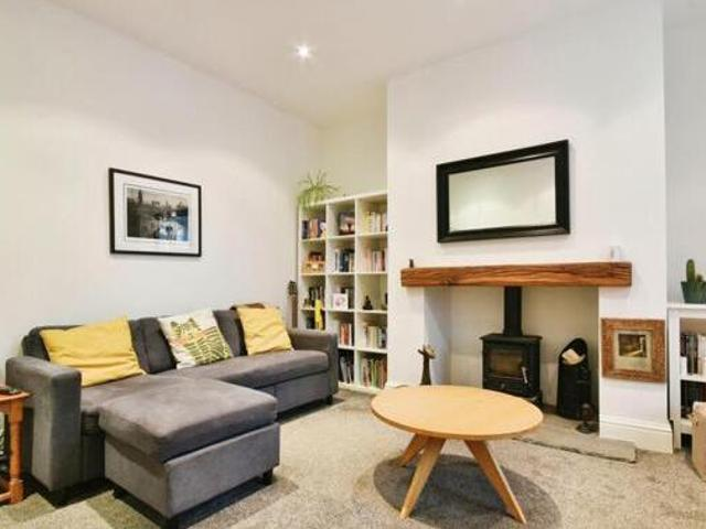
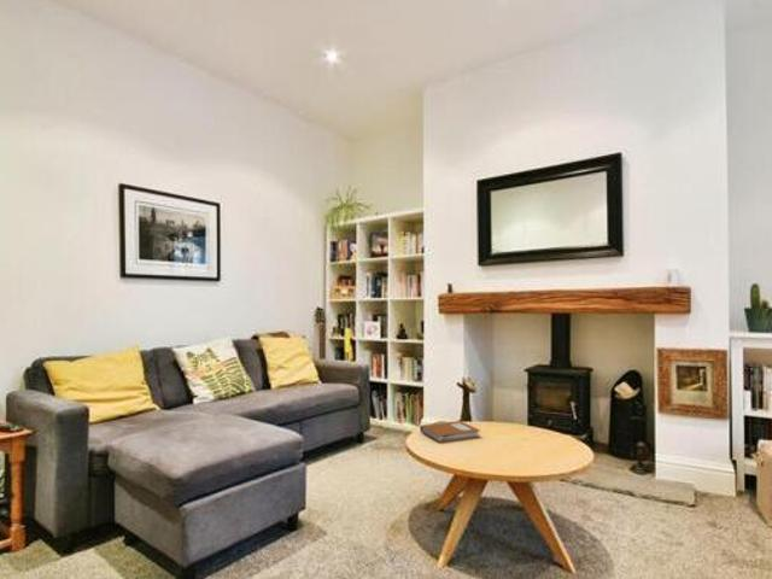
+ notebook [419,420,481,444]
